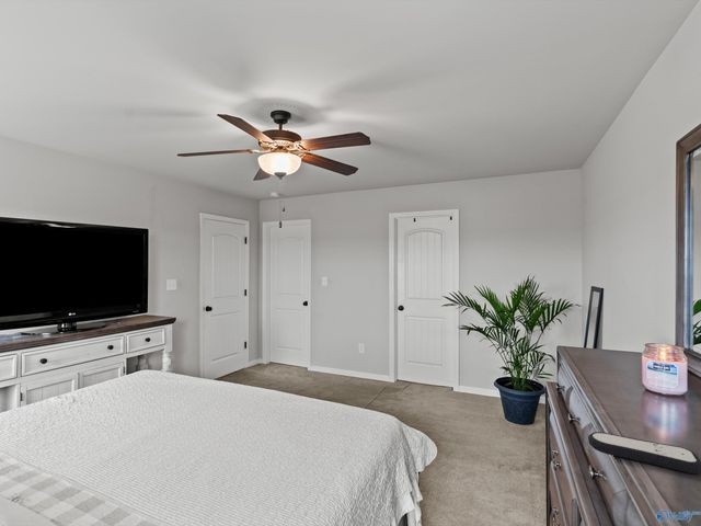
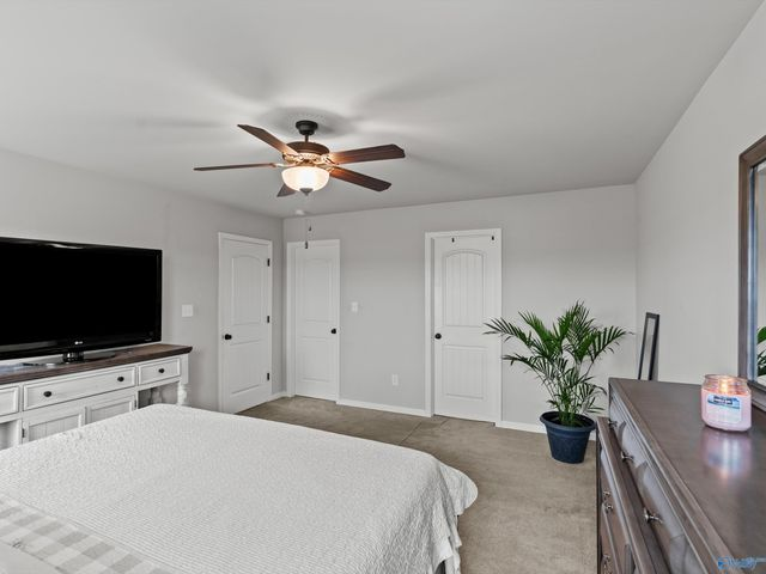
- remote control [587,431,701,474]
